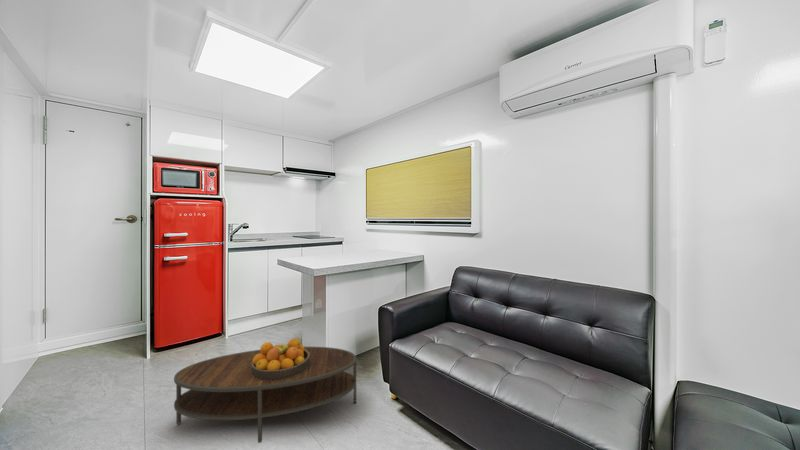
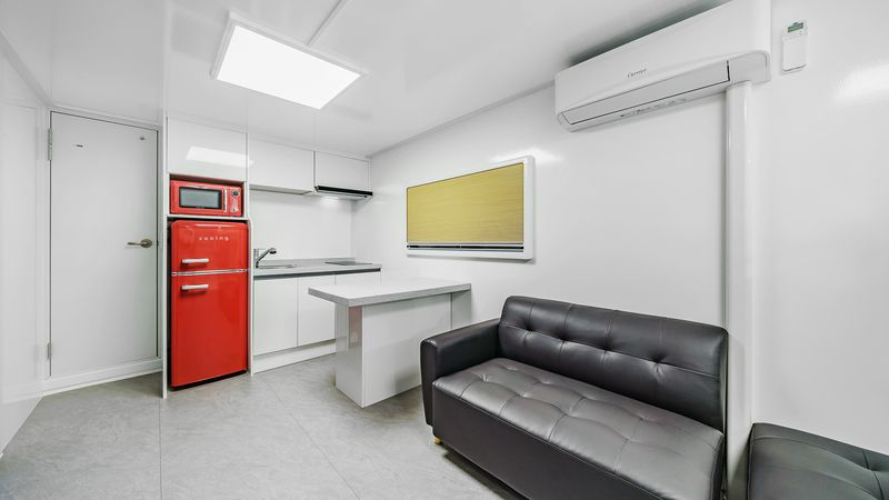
- coffee table [173,346,357,444]
- fruit bowl [251,337,310,381]
